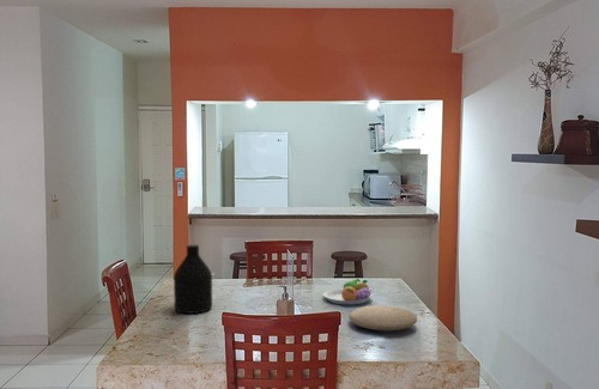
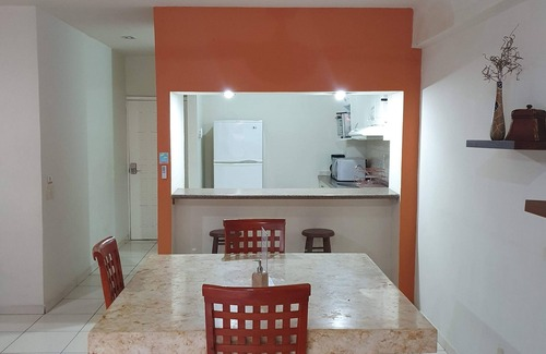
- fruit bowl [322,278,374,305]
- plate [347,304,418,332]
- bottle [173,244,213,315]
